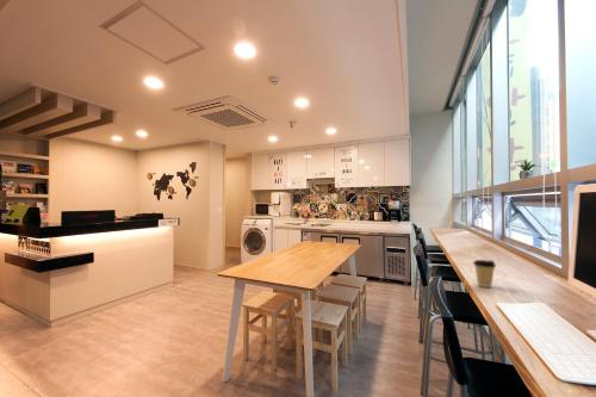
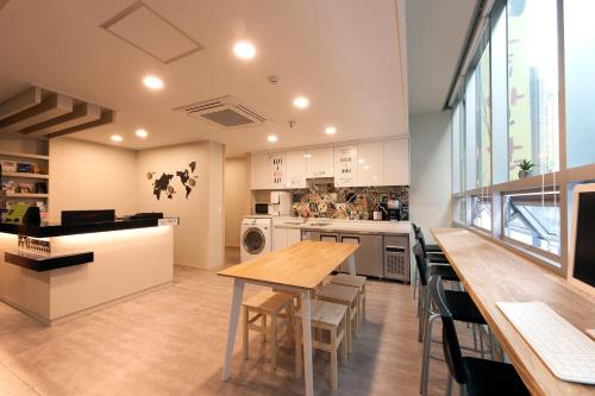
- coffee cup [472,259,497,289]
